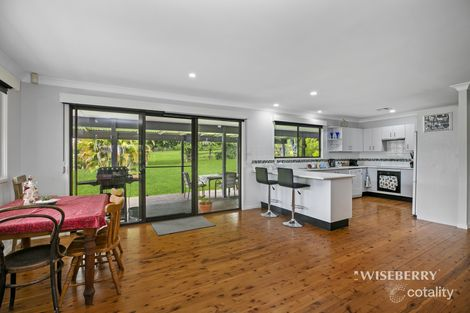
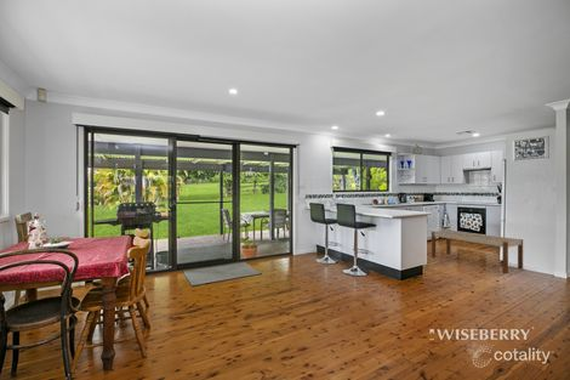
+ bench [431,228,524,274]
